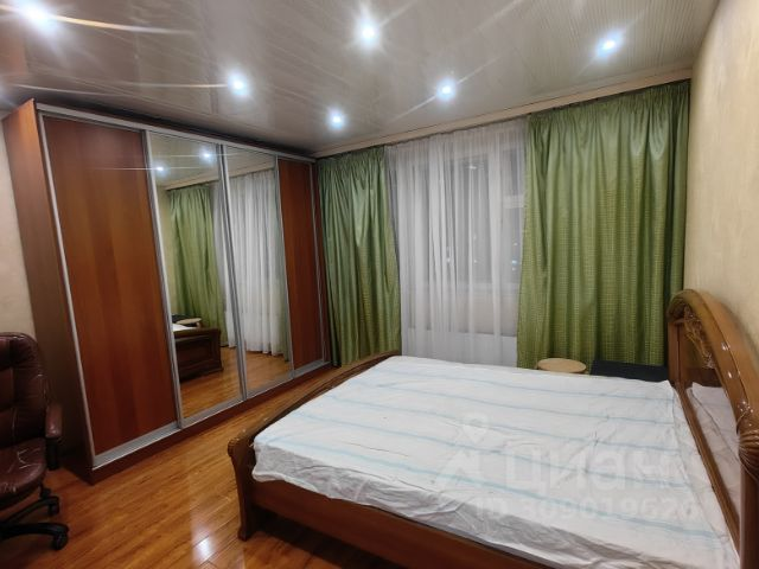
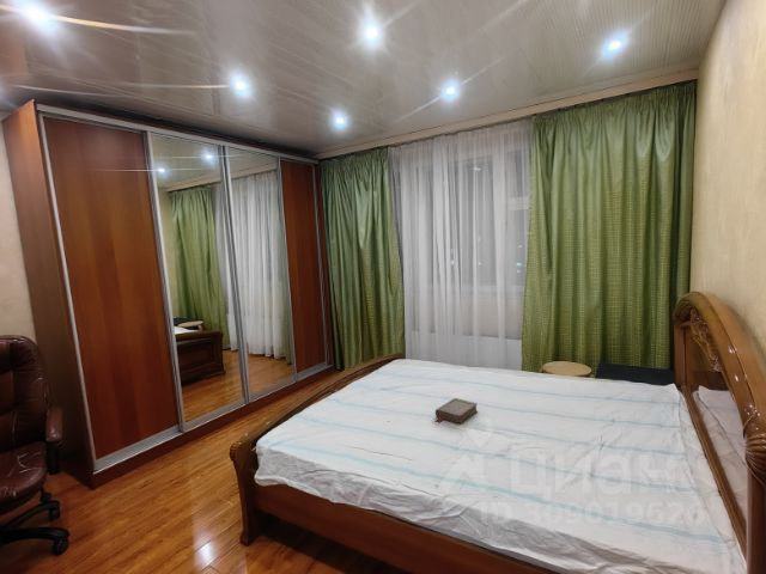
+ book [434,397,479,425]
